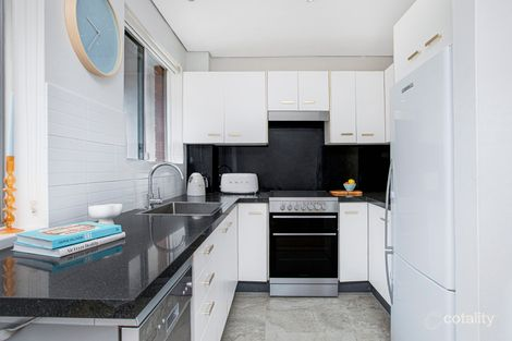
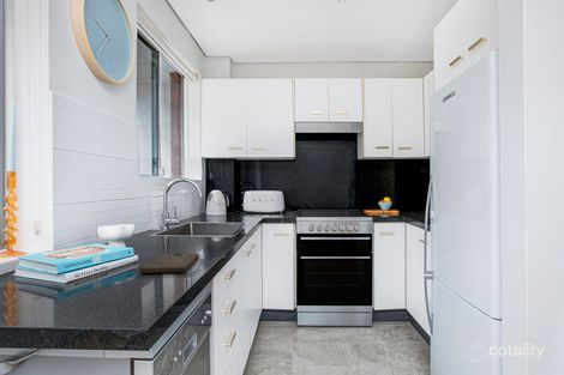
+ cutting board [138,252,200,274]
